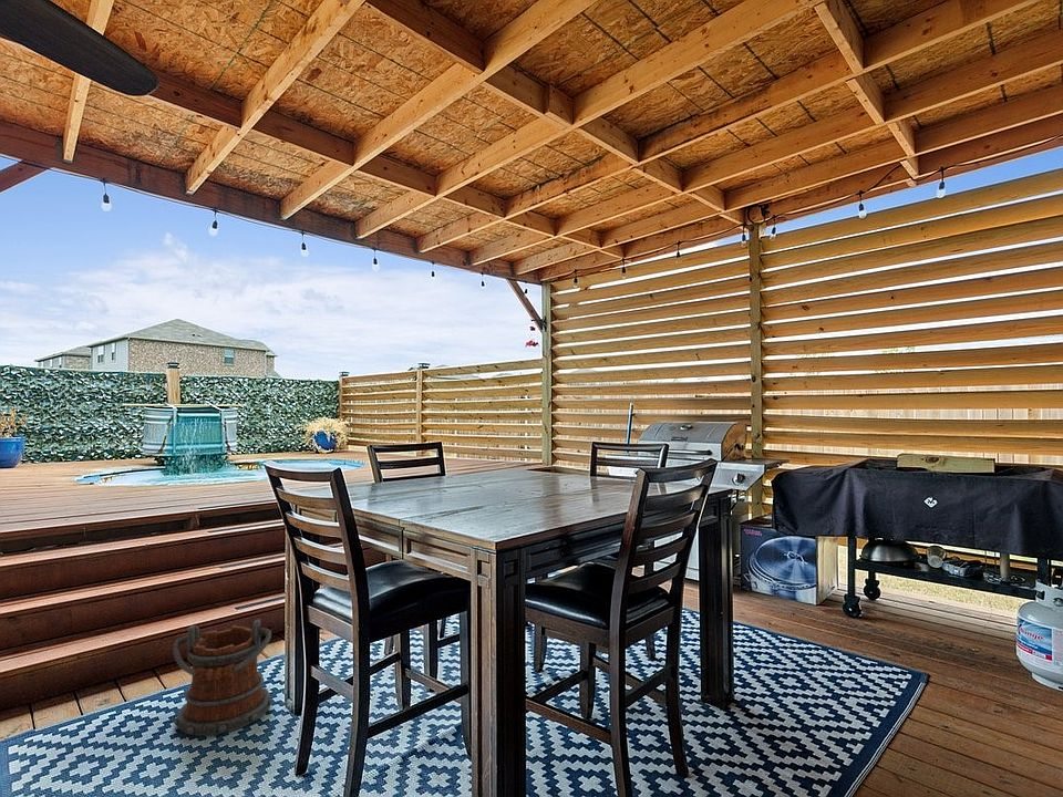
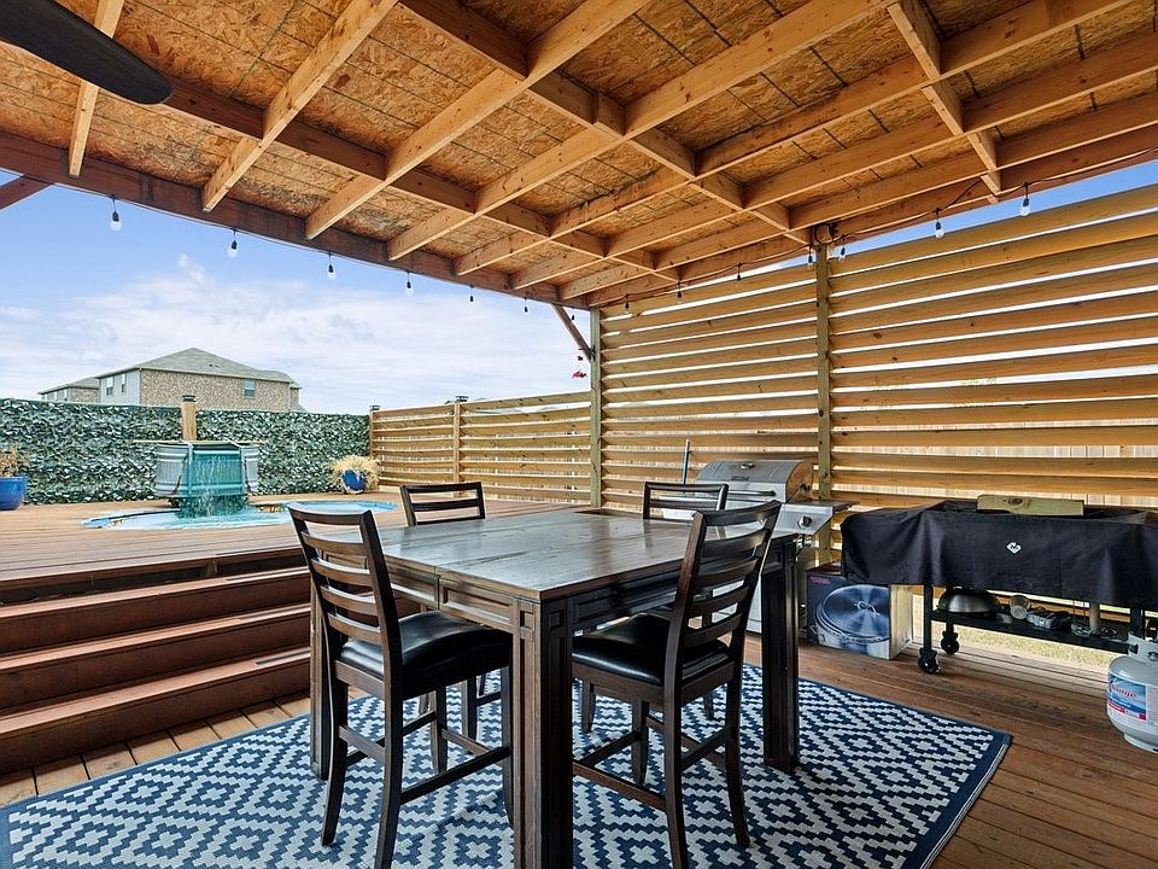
- bucket [173,619,274,737]
